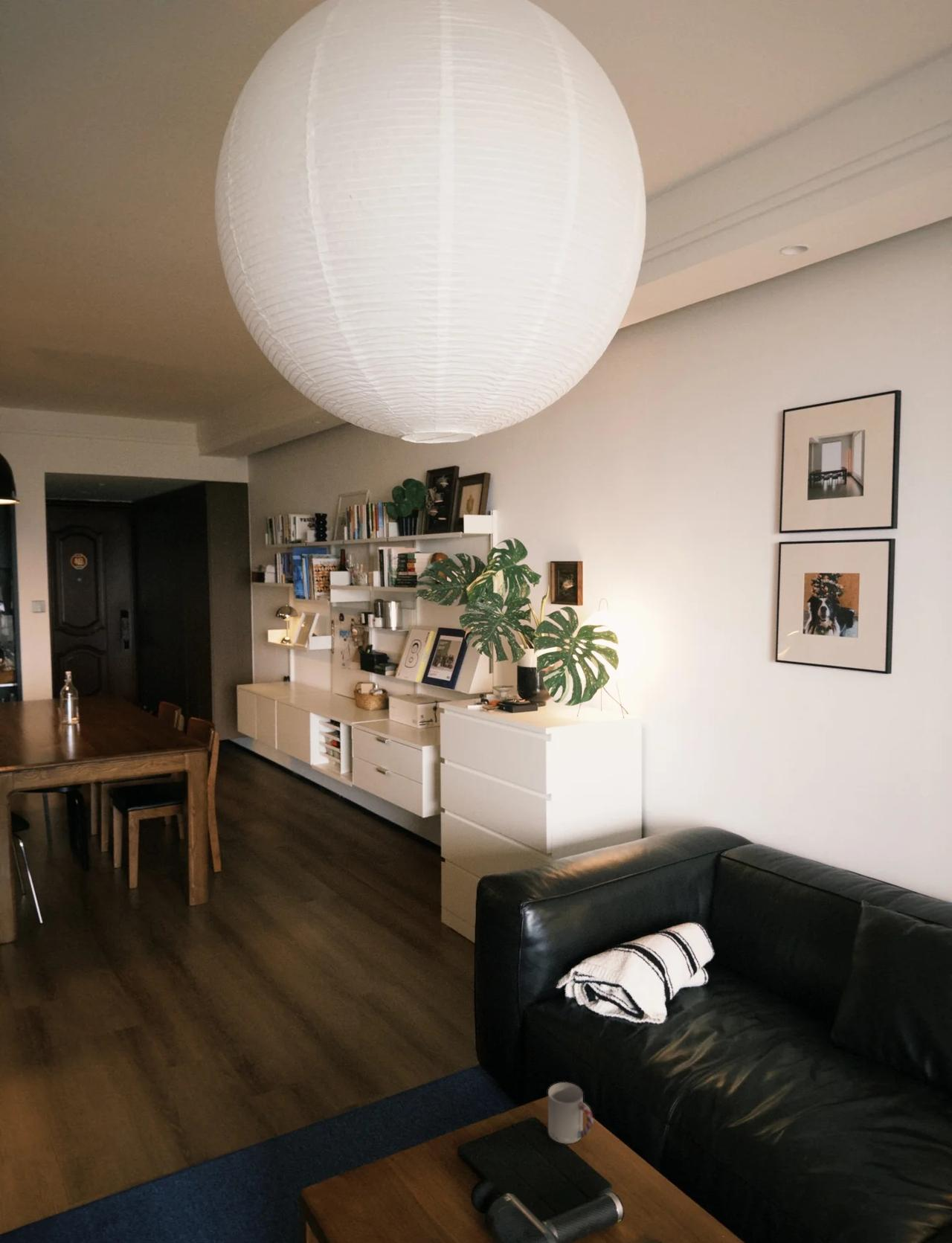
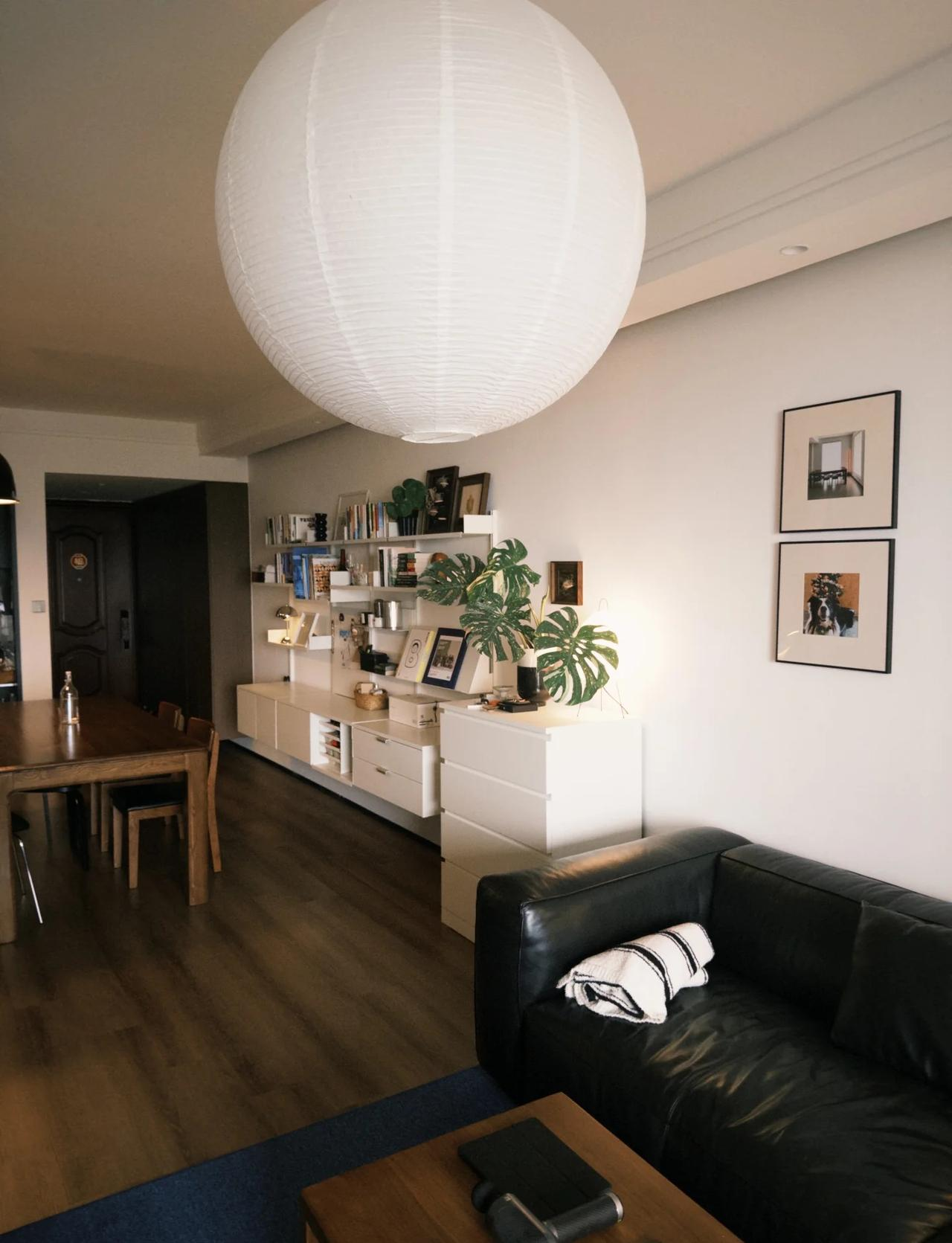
- cup [547,1082,594,1145]
